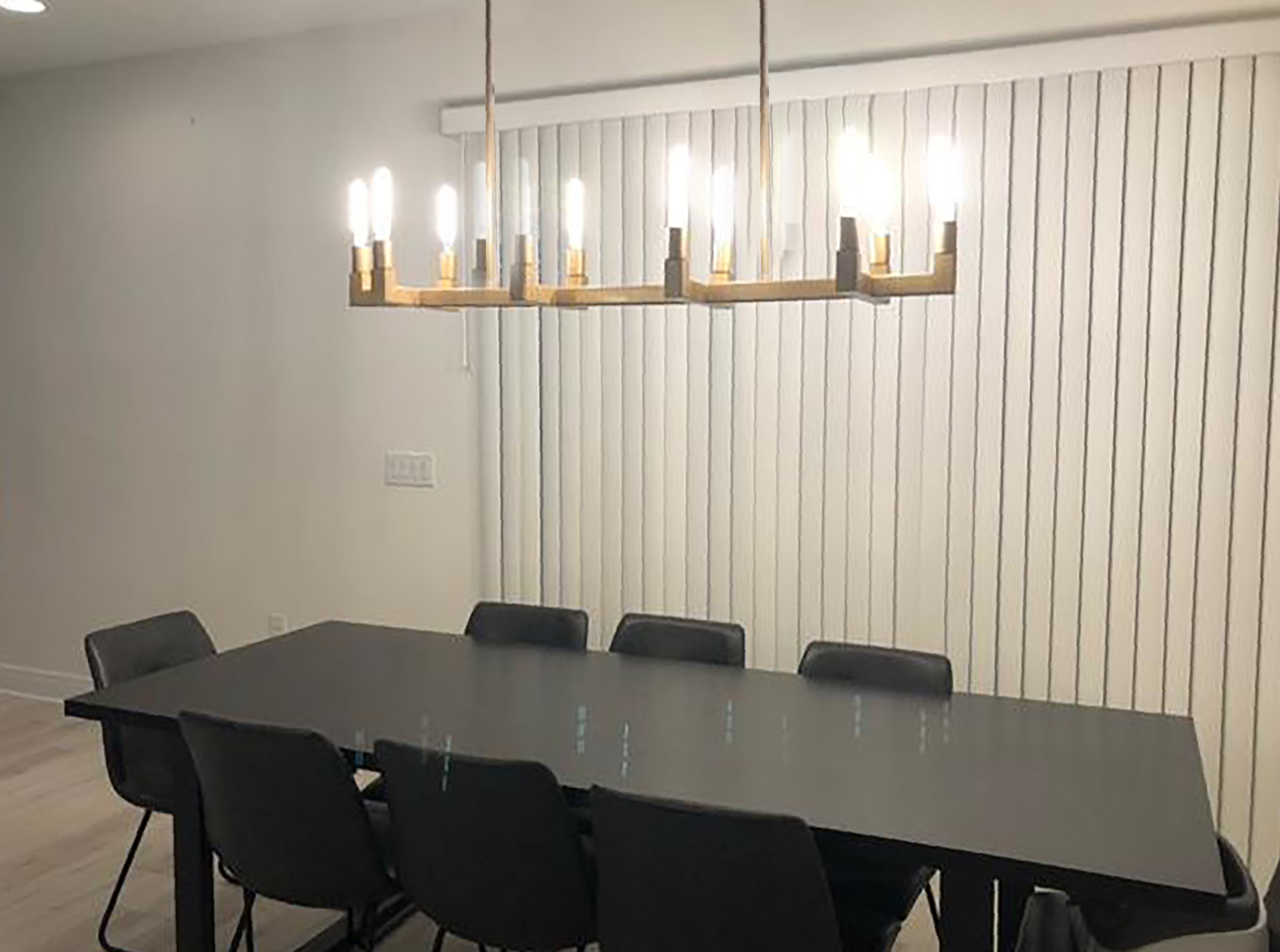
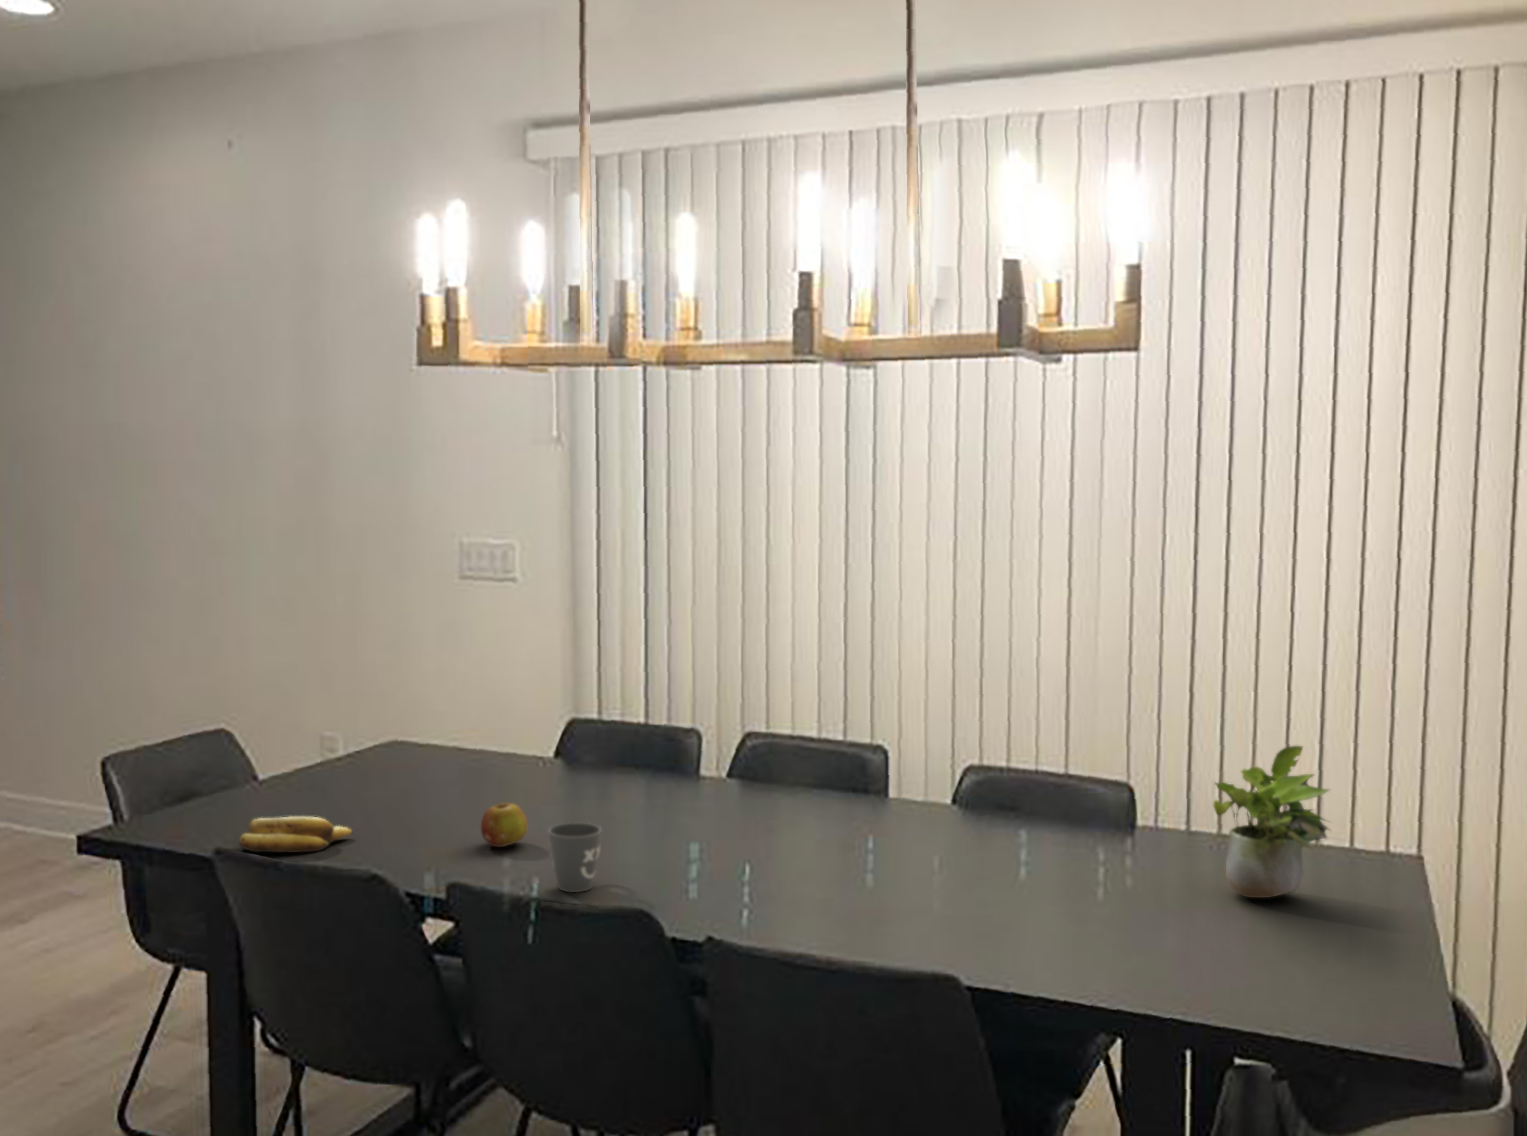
+ potted plant [1212,745,1333,899]
+ banana [239,816,353,853]
+ mug [548,822,602,893]
+ fruit [480,803,528,847]
